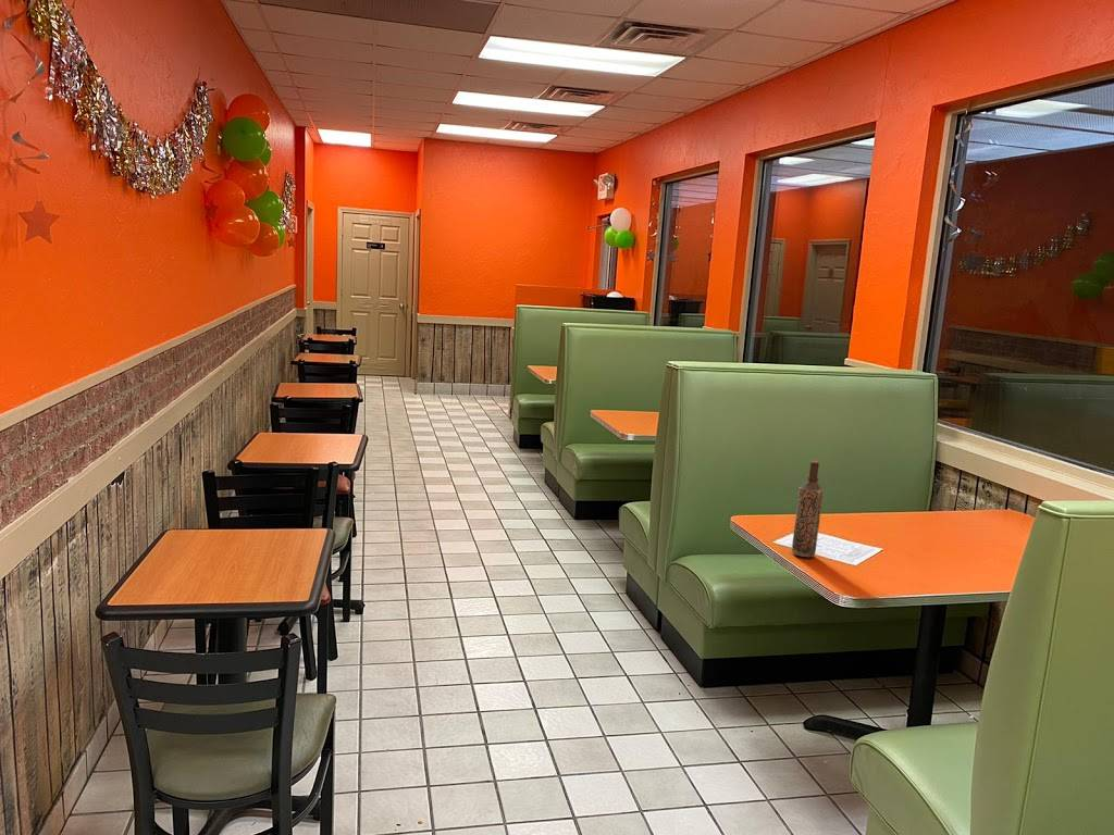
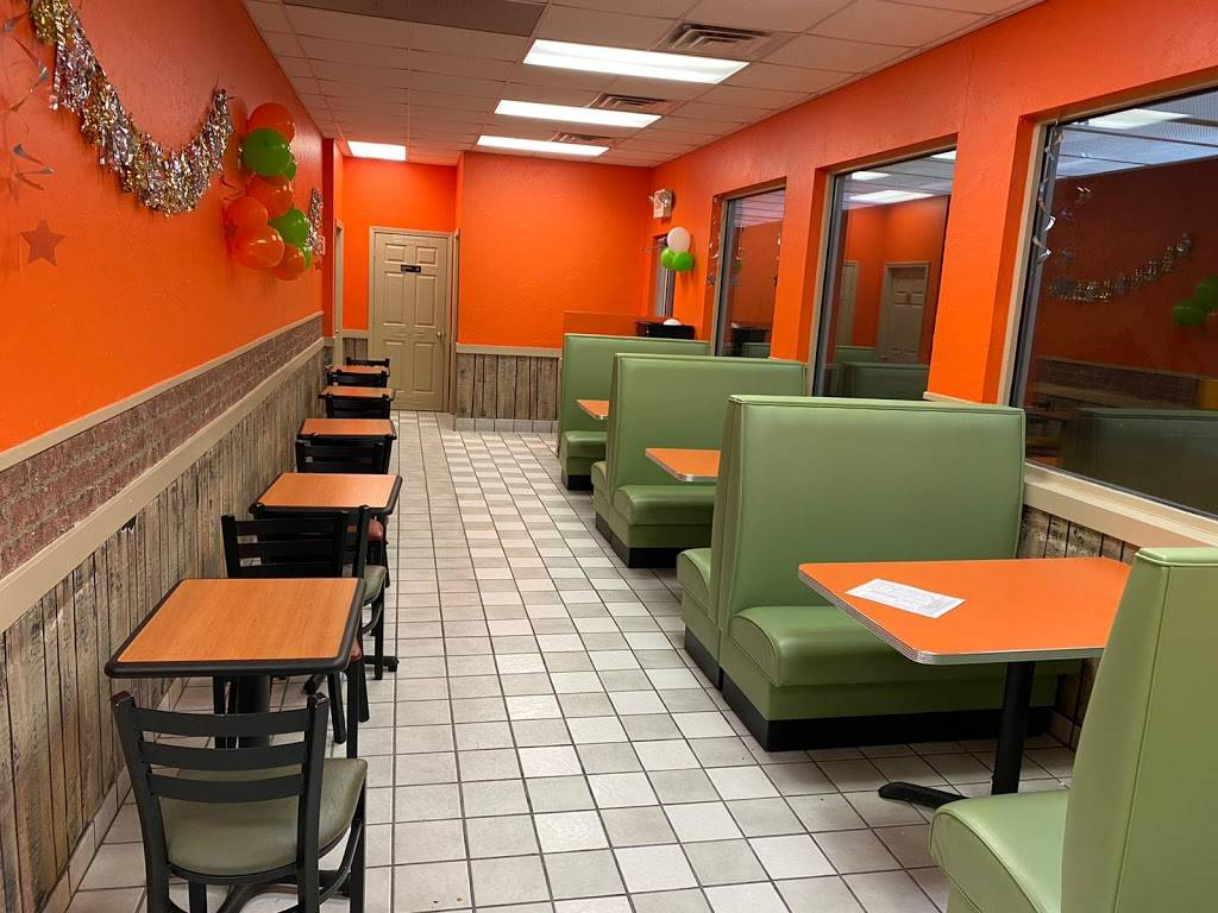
- bottle [791,460,825,558]
